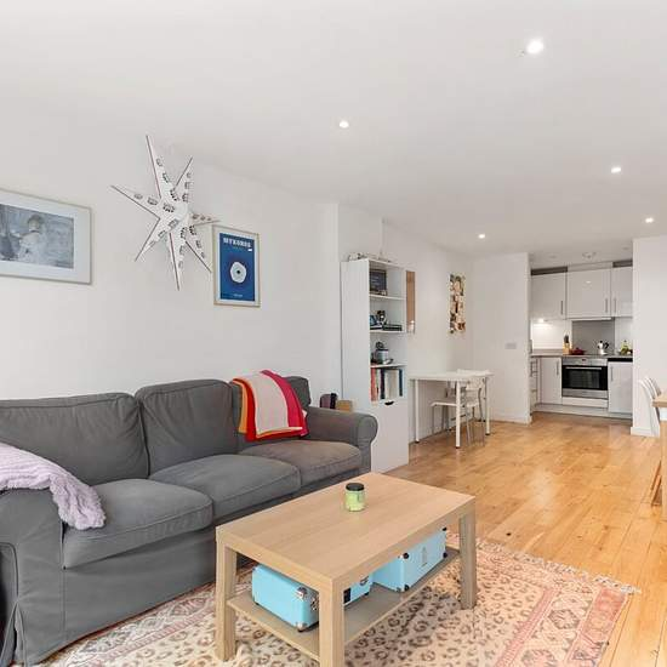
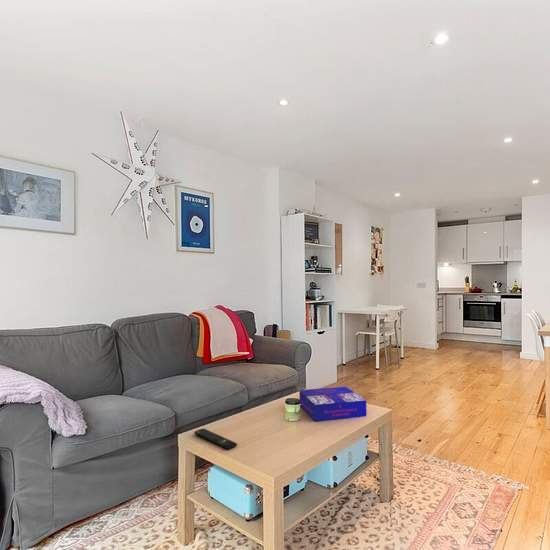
+ board game [299,386,367,422]
+ remote control [193,428,238,450]
